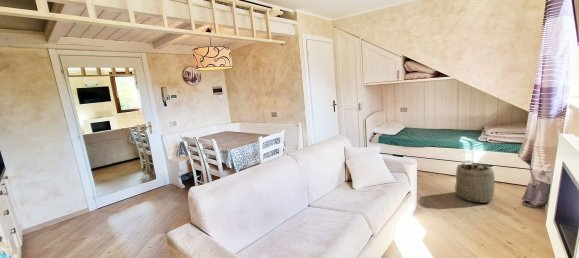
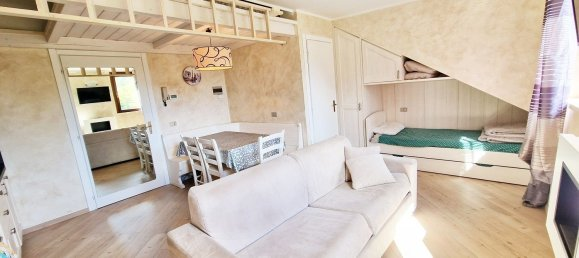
- basket [454,160,496,204]
